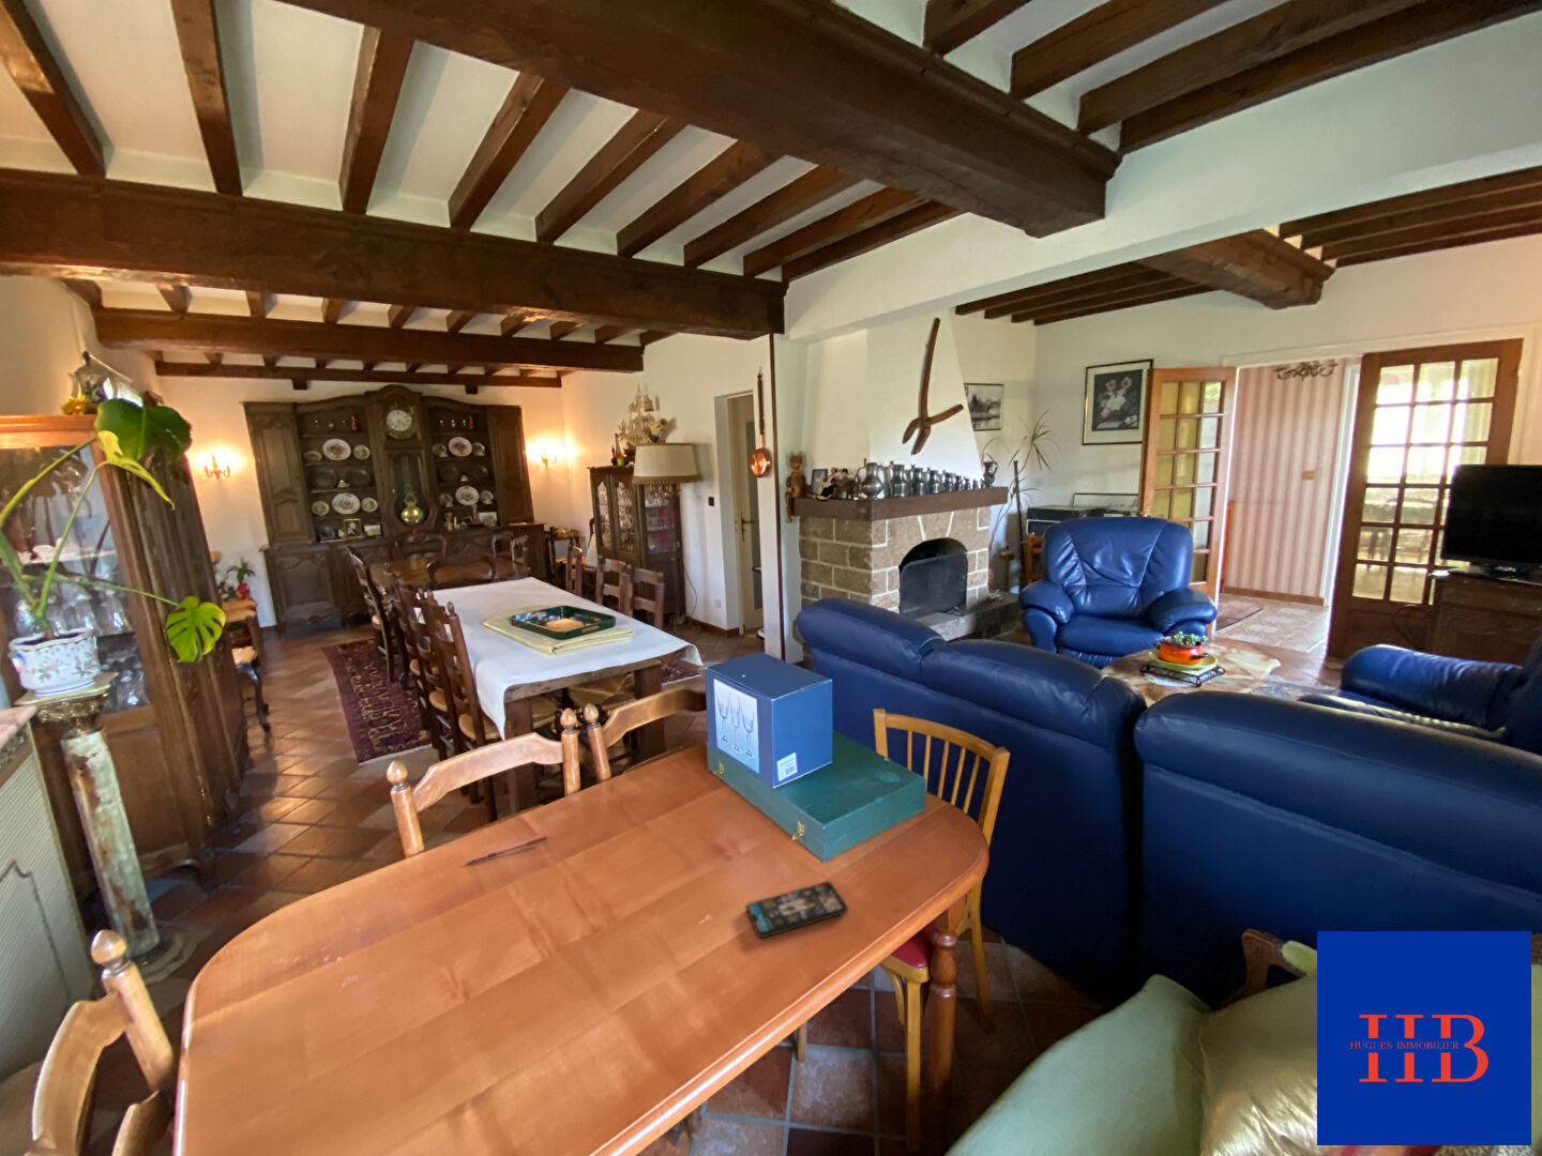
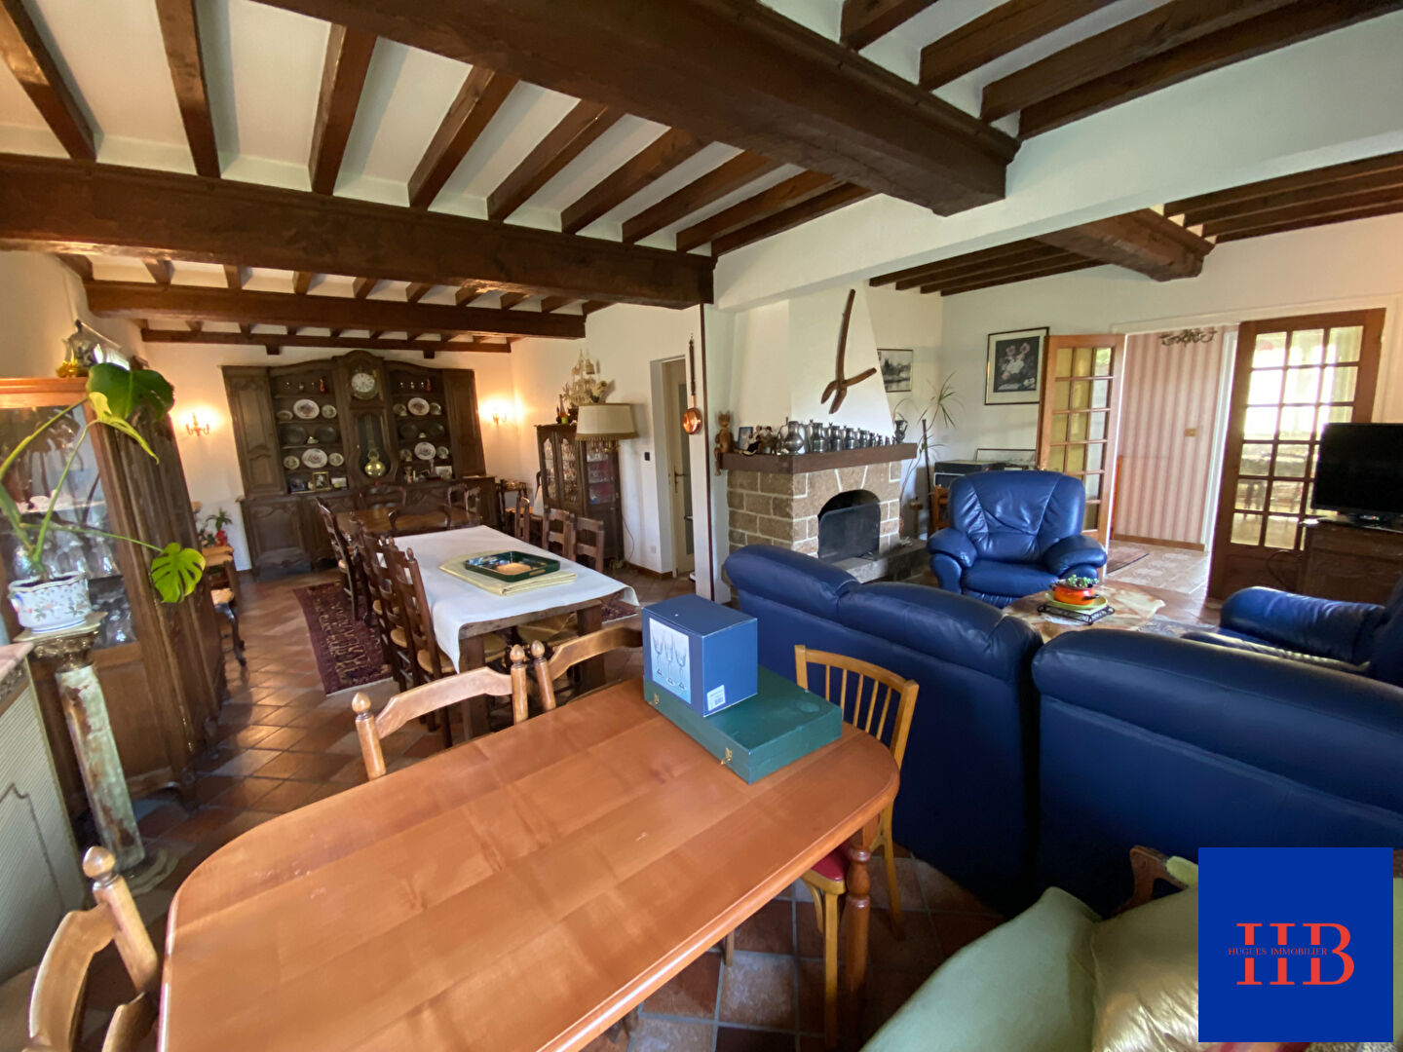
- pen [465,835,549,866]
- smartphone [744,880,849,939]
